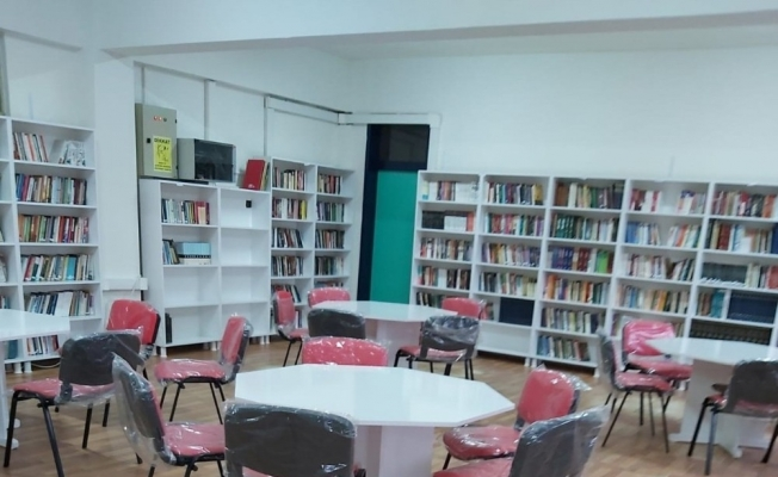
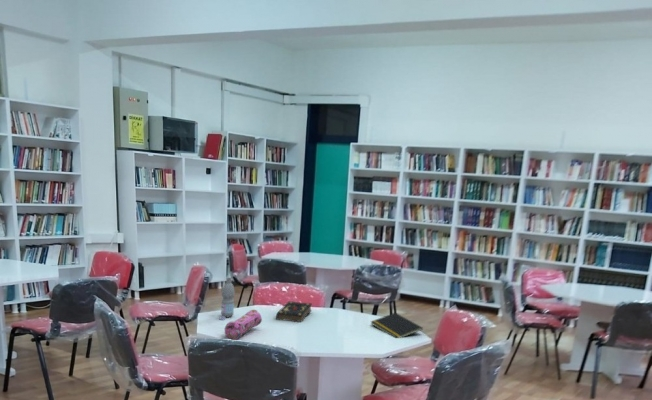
+ notepad [370,312,424,339]
+ book [275,300,313,323]
+ water bottle [218,277,236,321]
+ pencil case [224,309,263,340]
